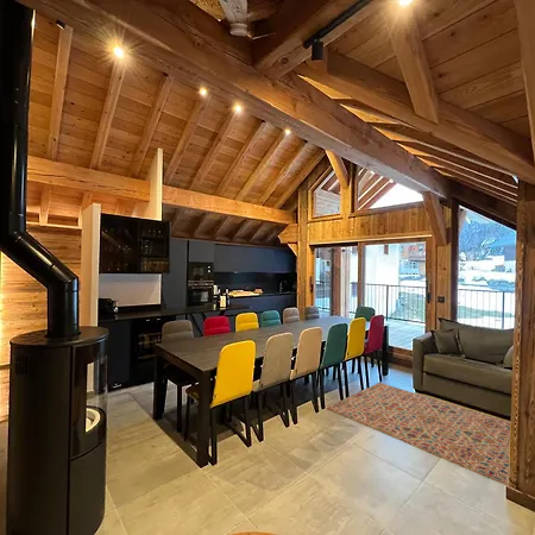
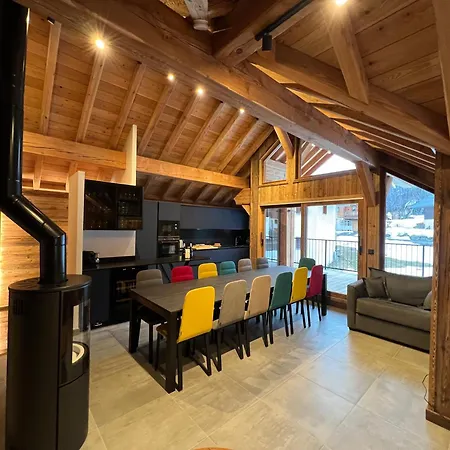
- rug [326,382,511,486]
